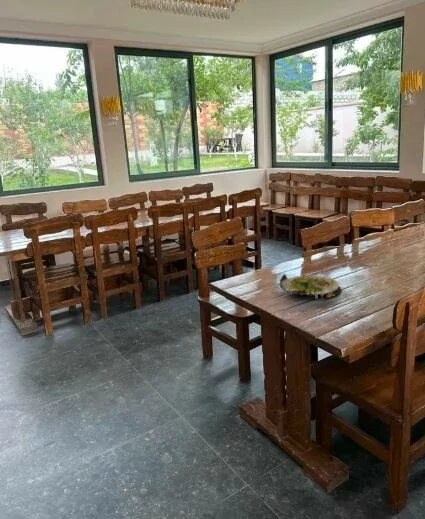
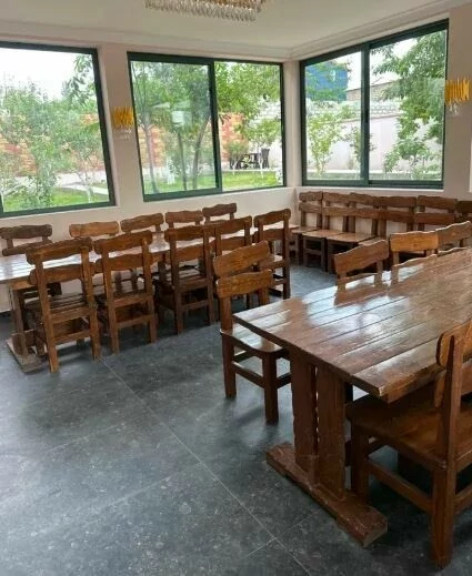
- salad plate [278,273,342,300]
